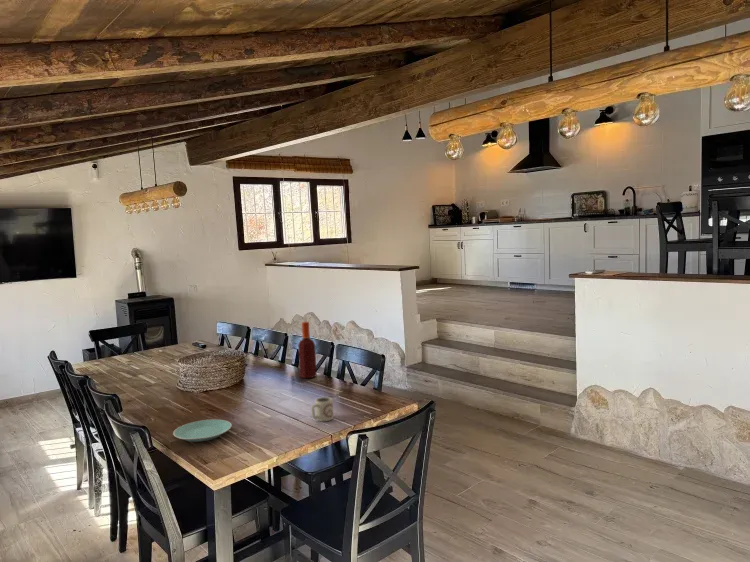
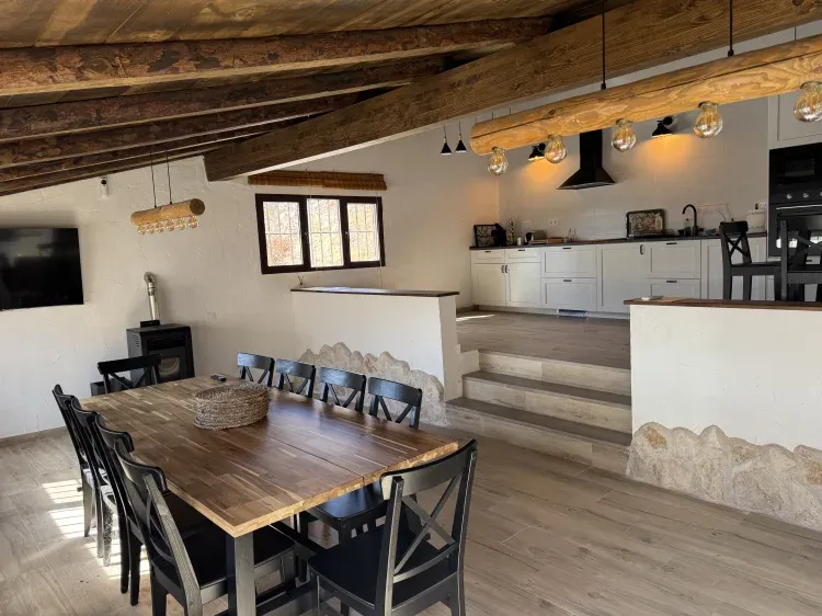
- bottle [297,321,318,379]
- cup [310,396,335,422]
- plate [172,418,233,443]
